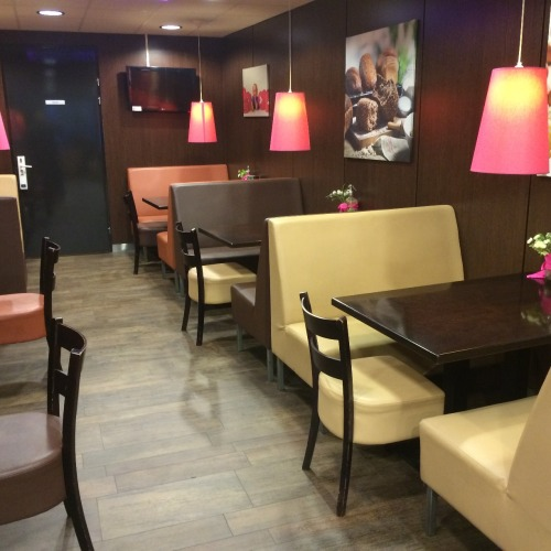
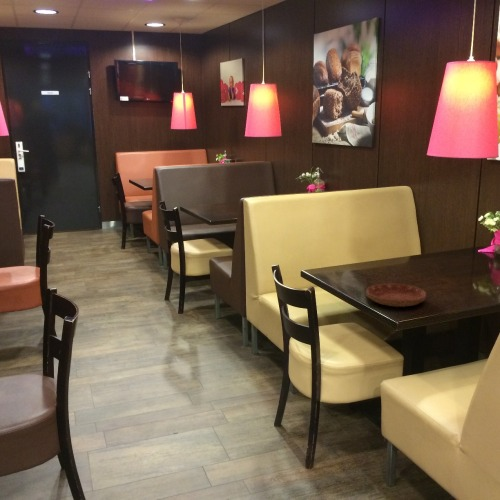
+ saucer [365,283,427,308]
